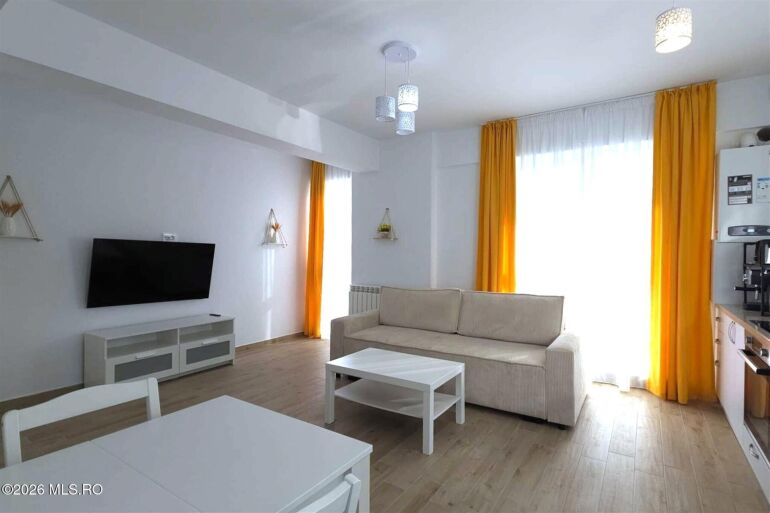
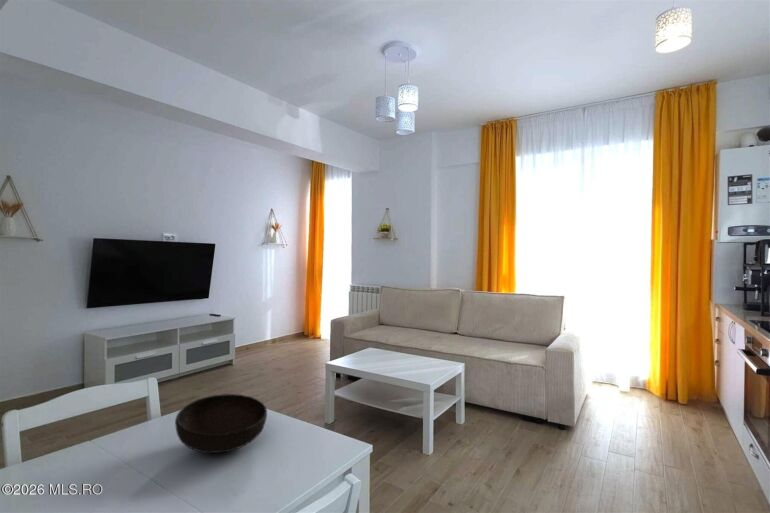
+ bowl [174,393,268,454]
